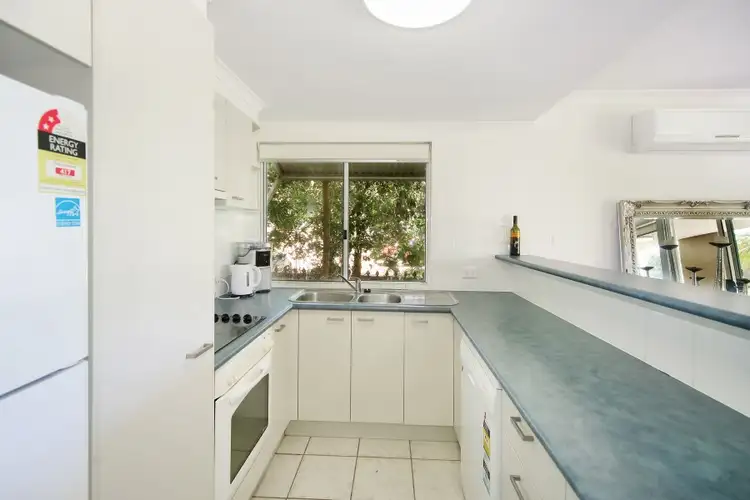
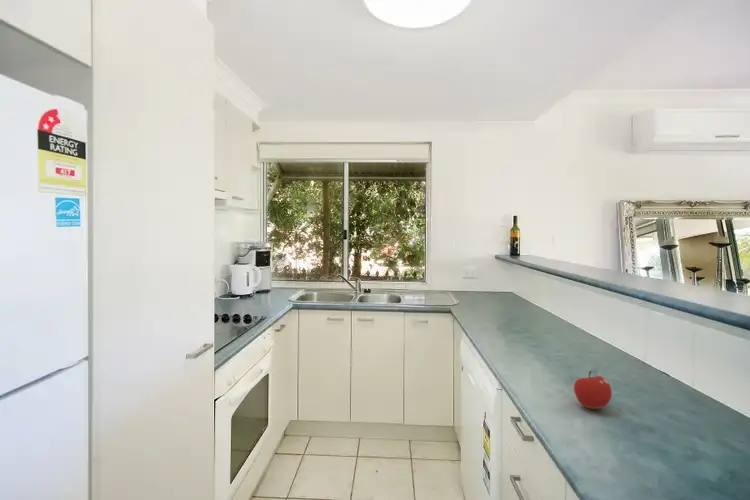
+ fruit [573,370,613,410]
